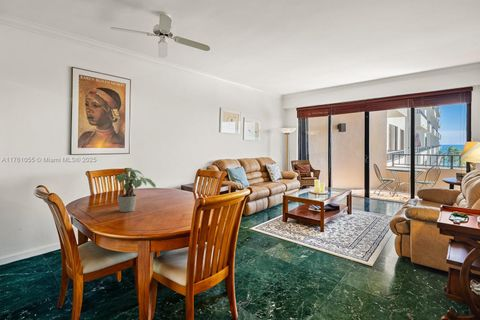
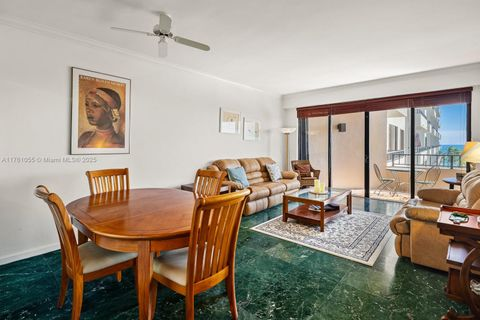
- potted plant [114,167,157,213]
